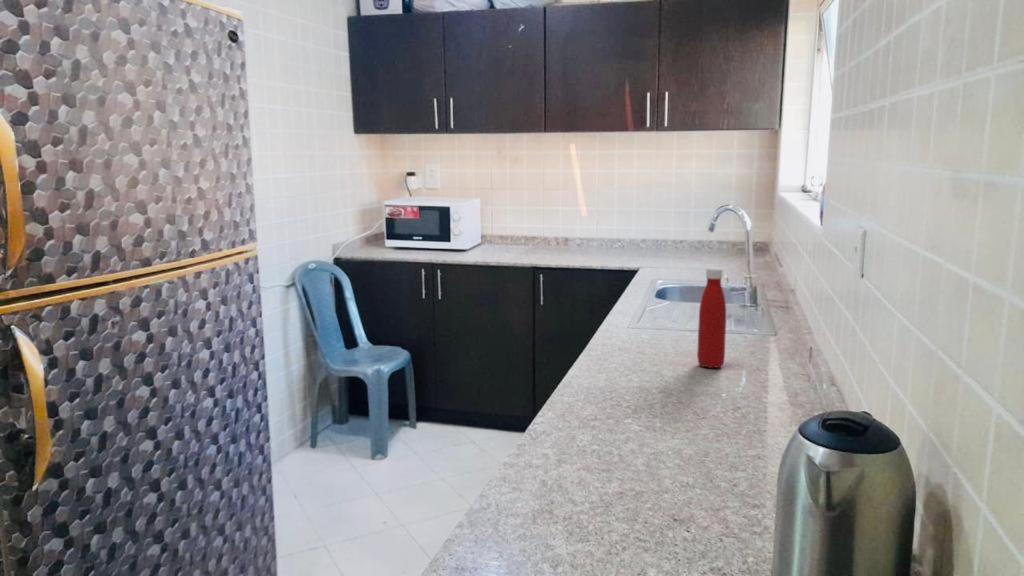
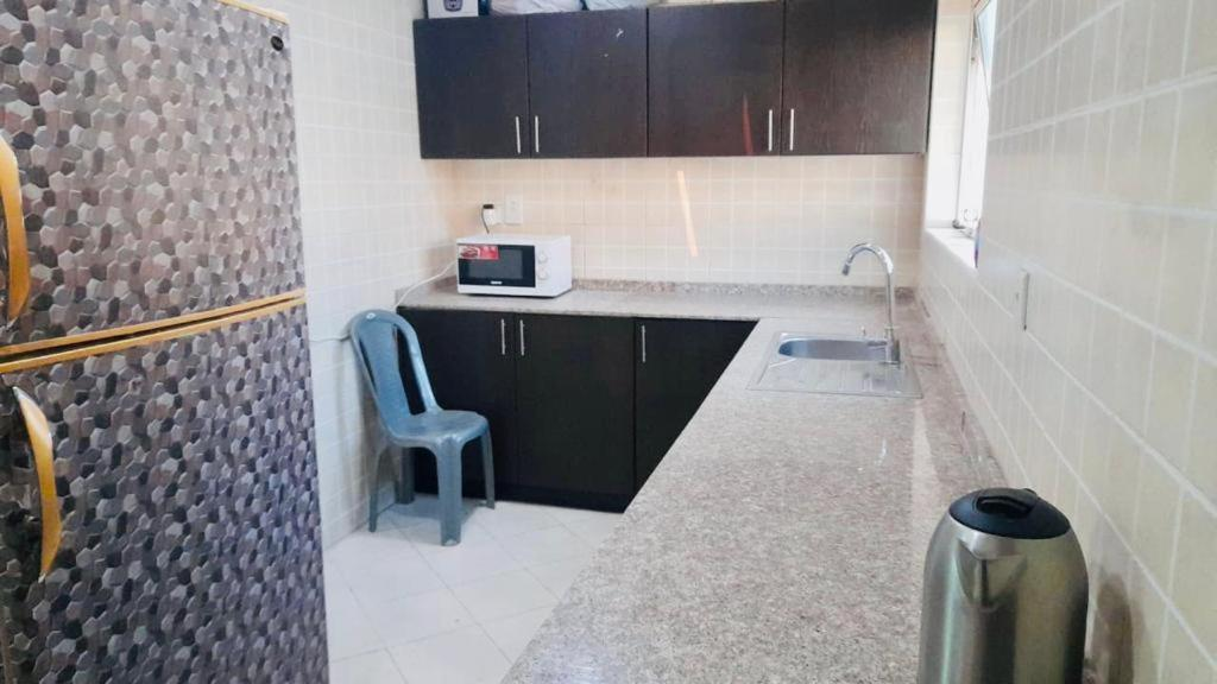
- bottle [696,267,727,369]
